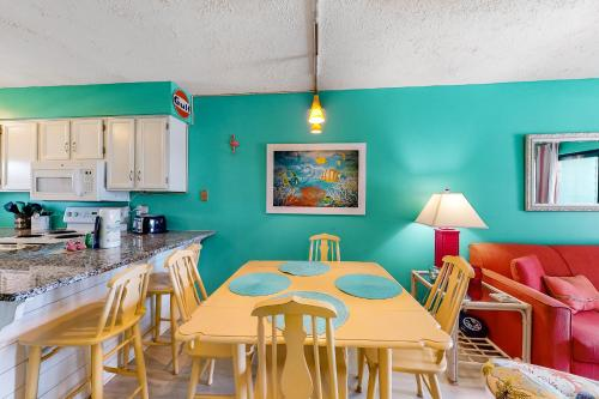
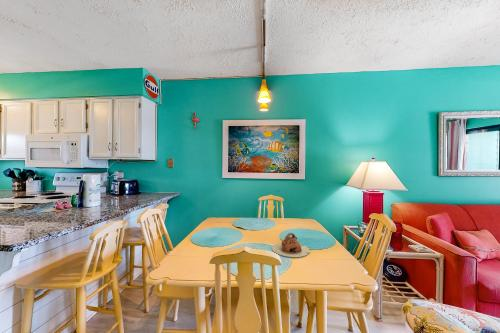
+ teapot [271,232,311,258]
